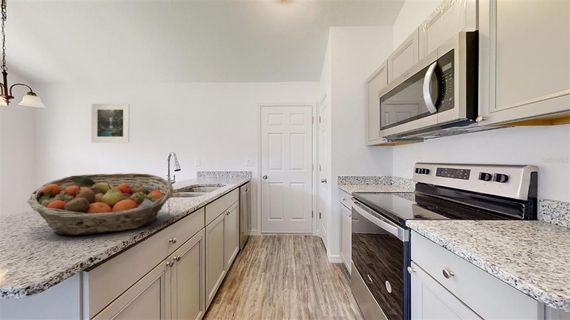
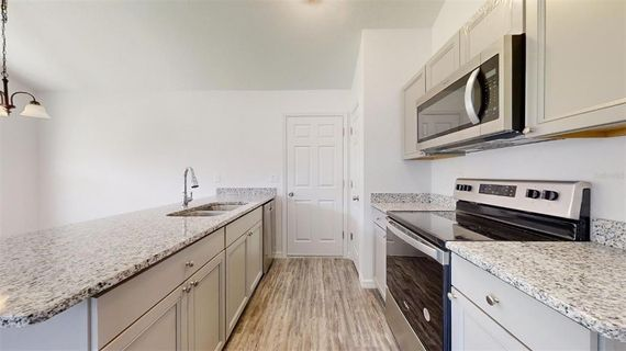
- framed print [90,103,131,144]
- fruit basket [26,172,174,236]
